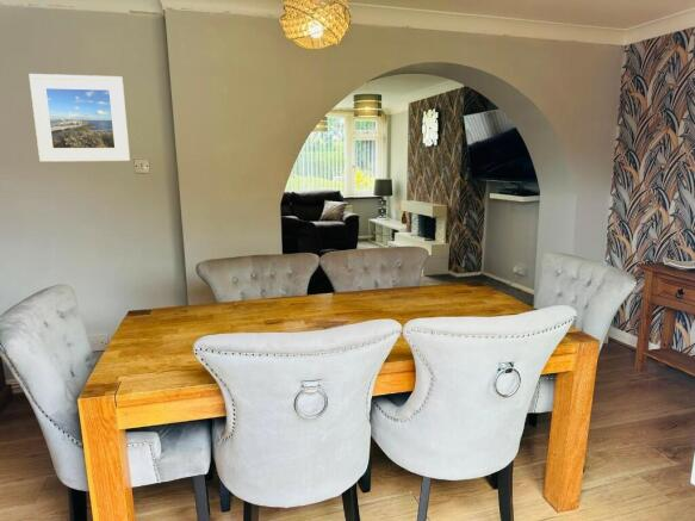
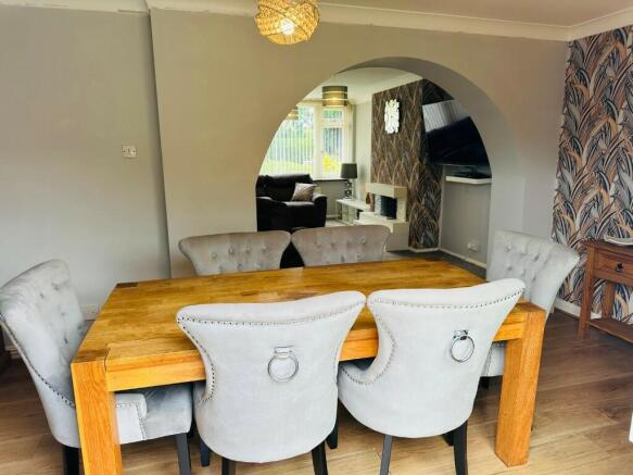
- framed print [27,73,131,163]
